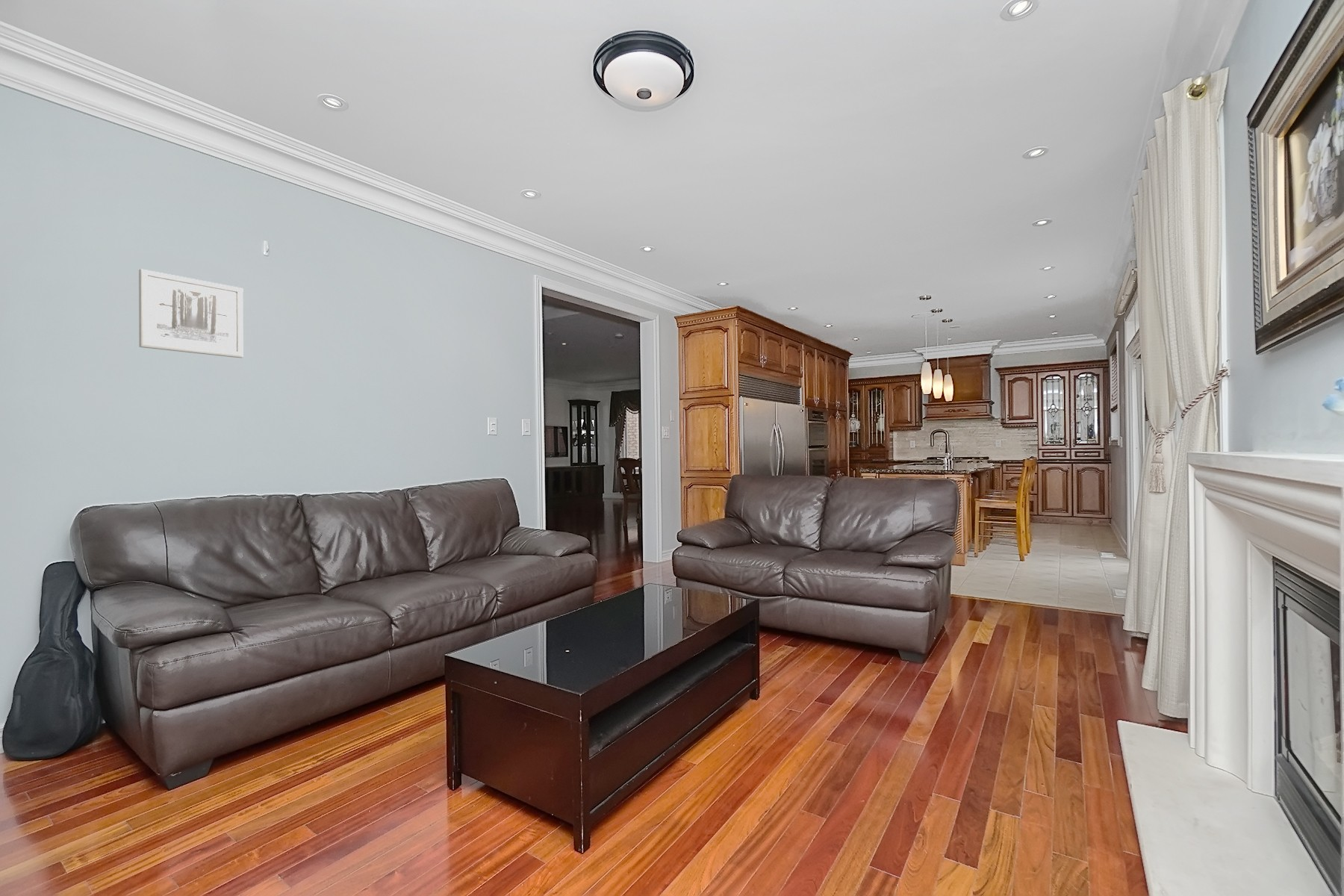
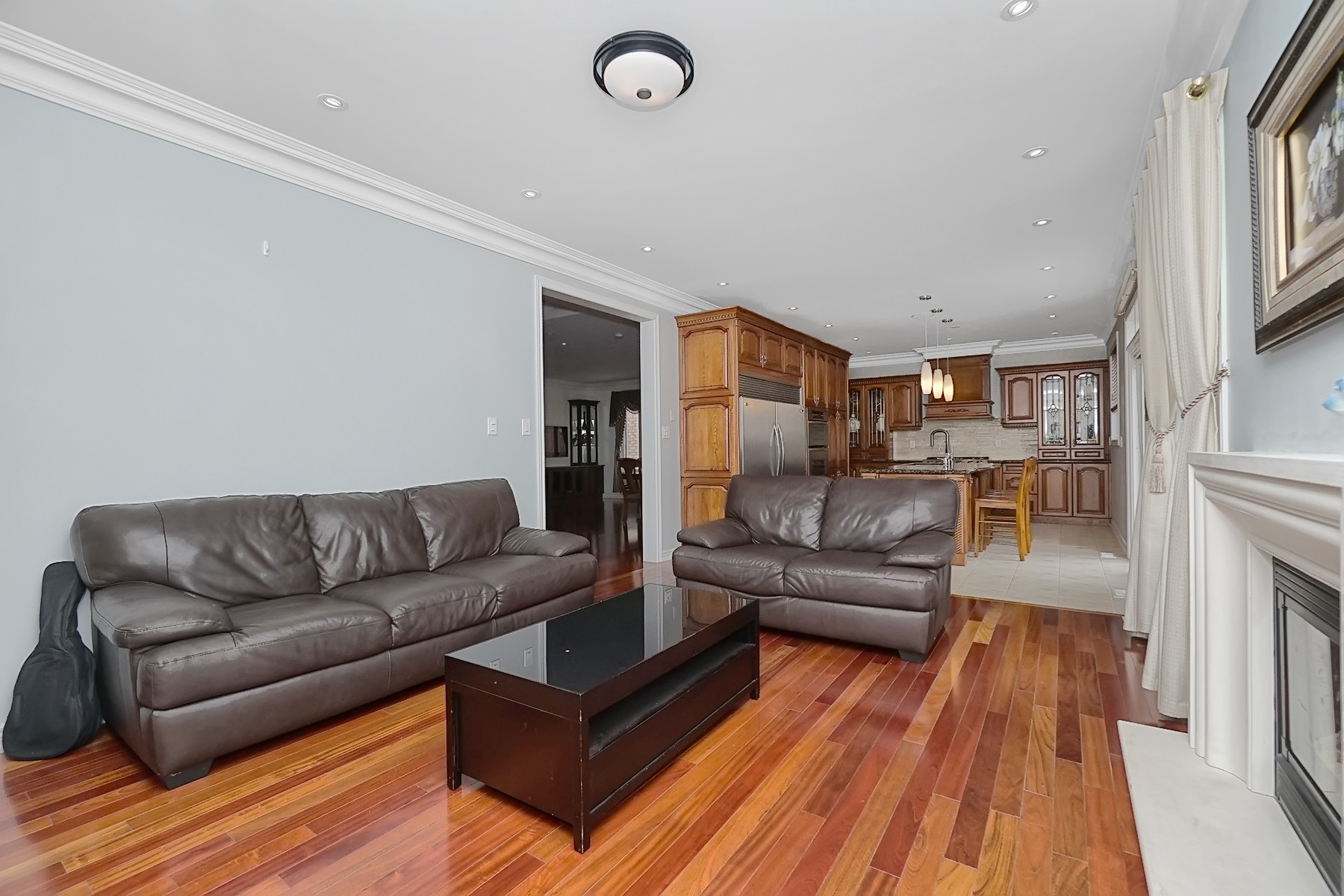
- wall art [138,268,244,358]
